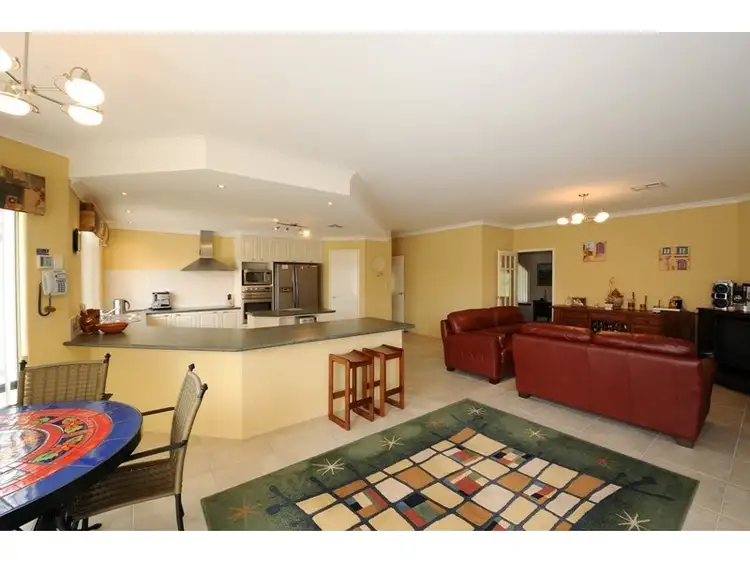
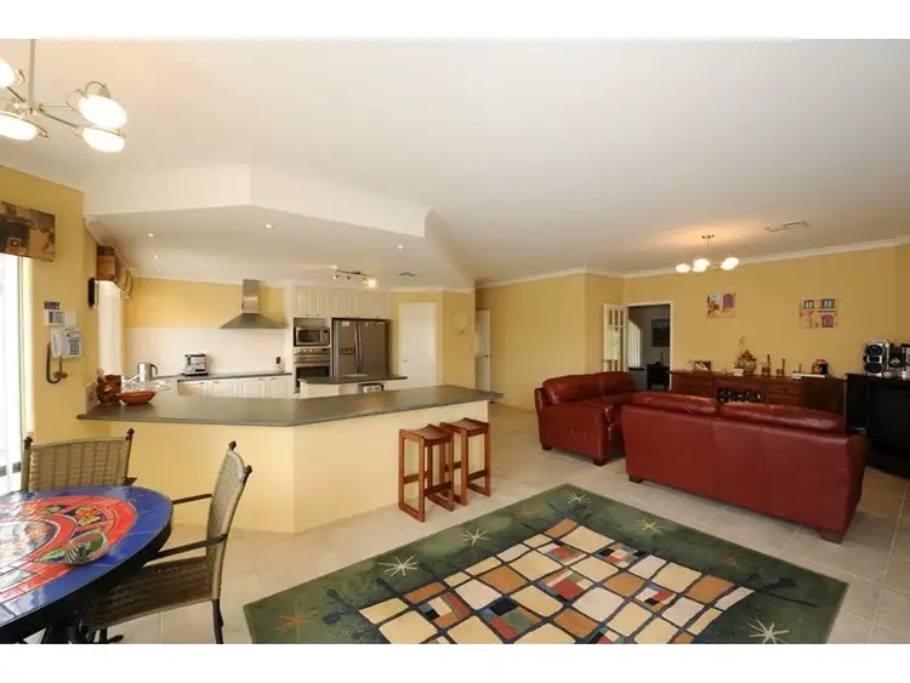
+ mug [63,530,110,565]
